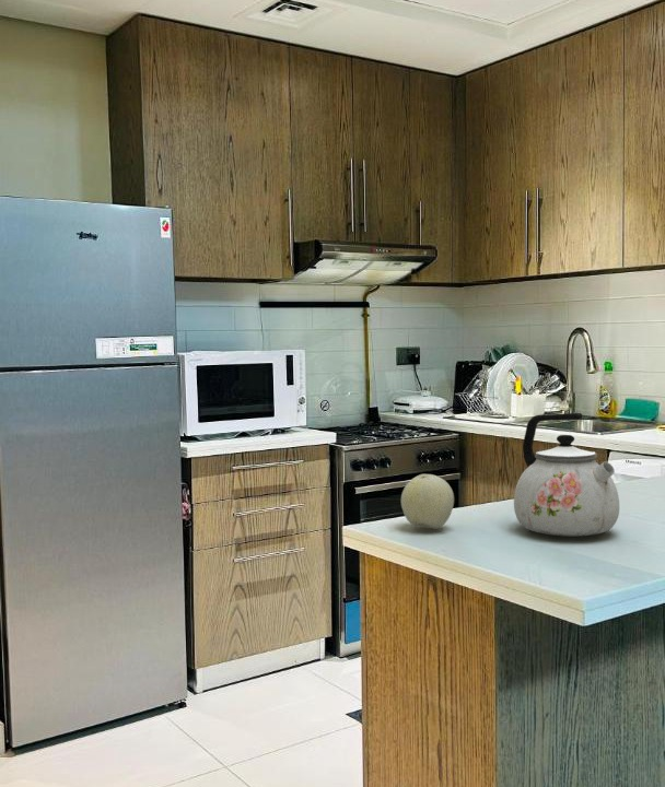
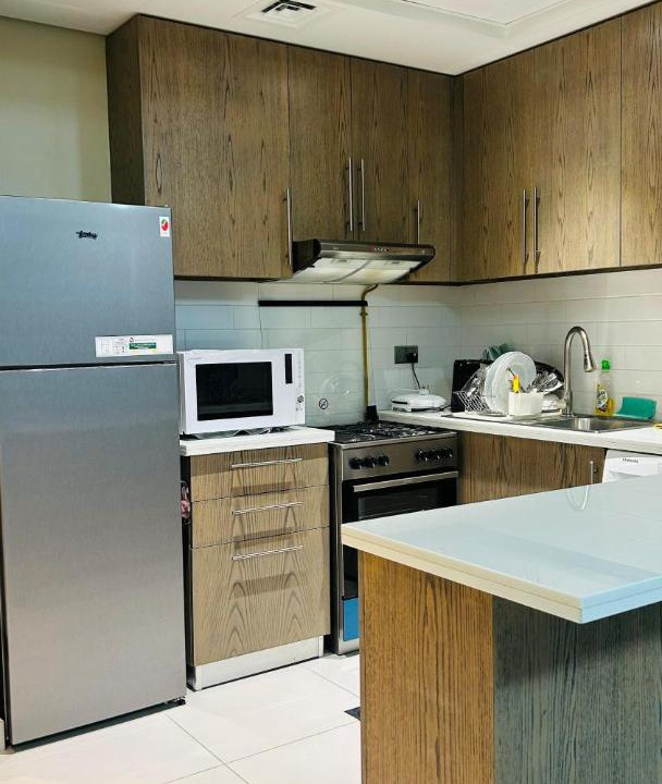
- kettle [513,412,620,538]
- fruit [400,473,455,530]
